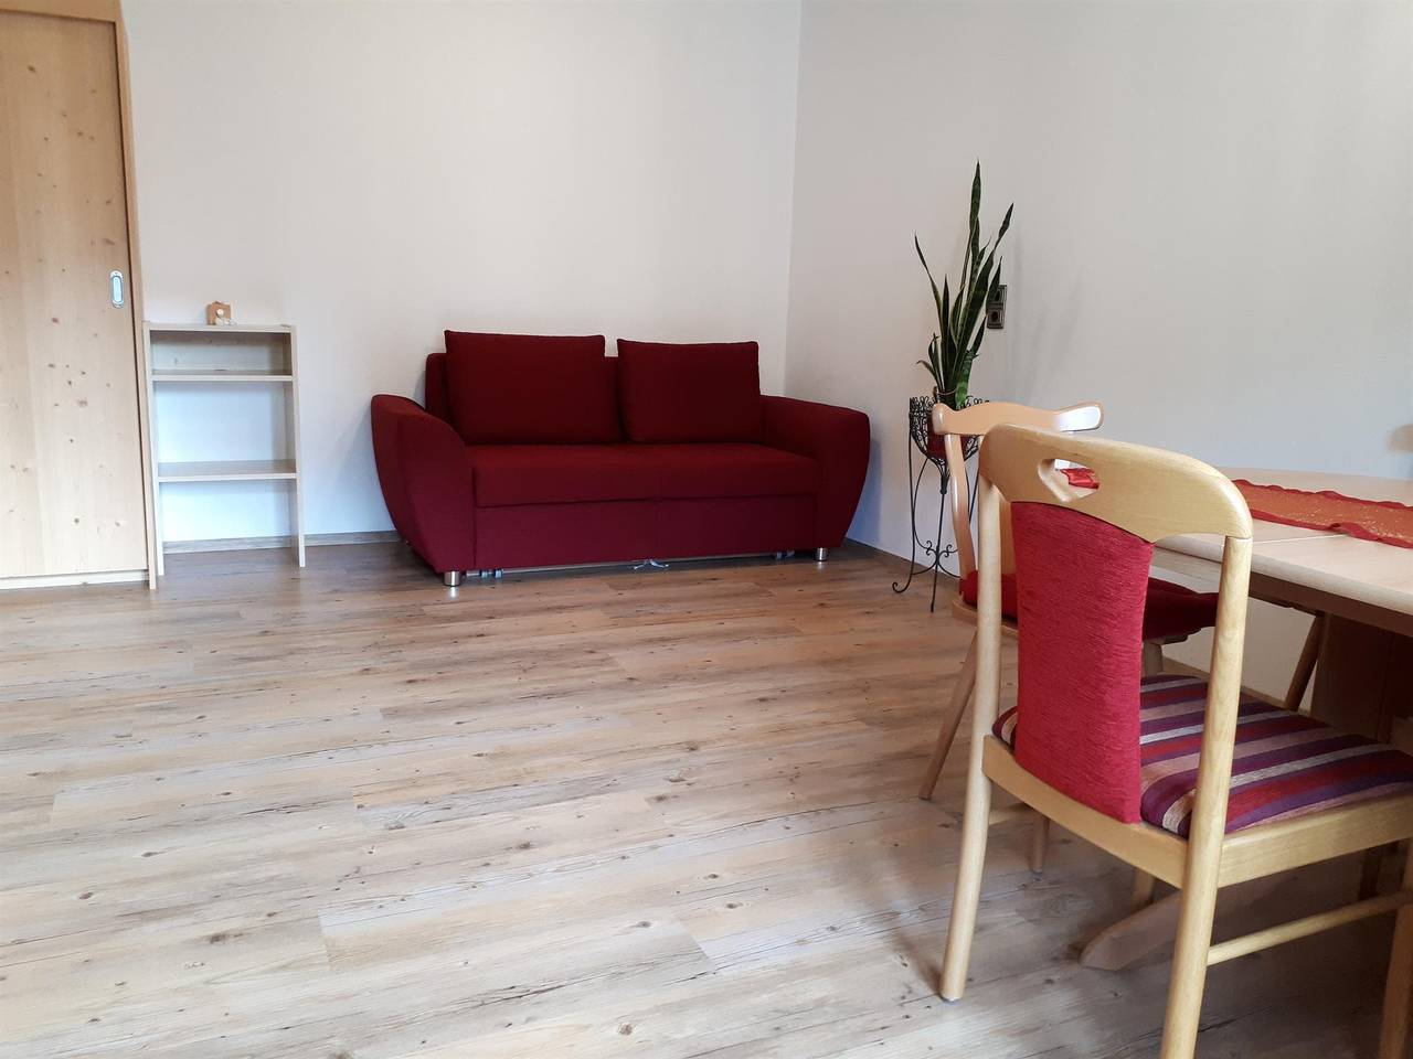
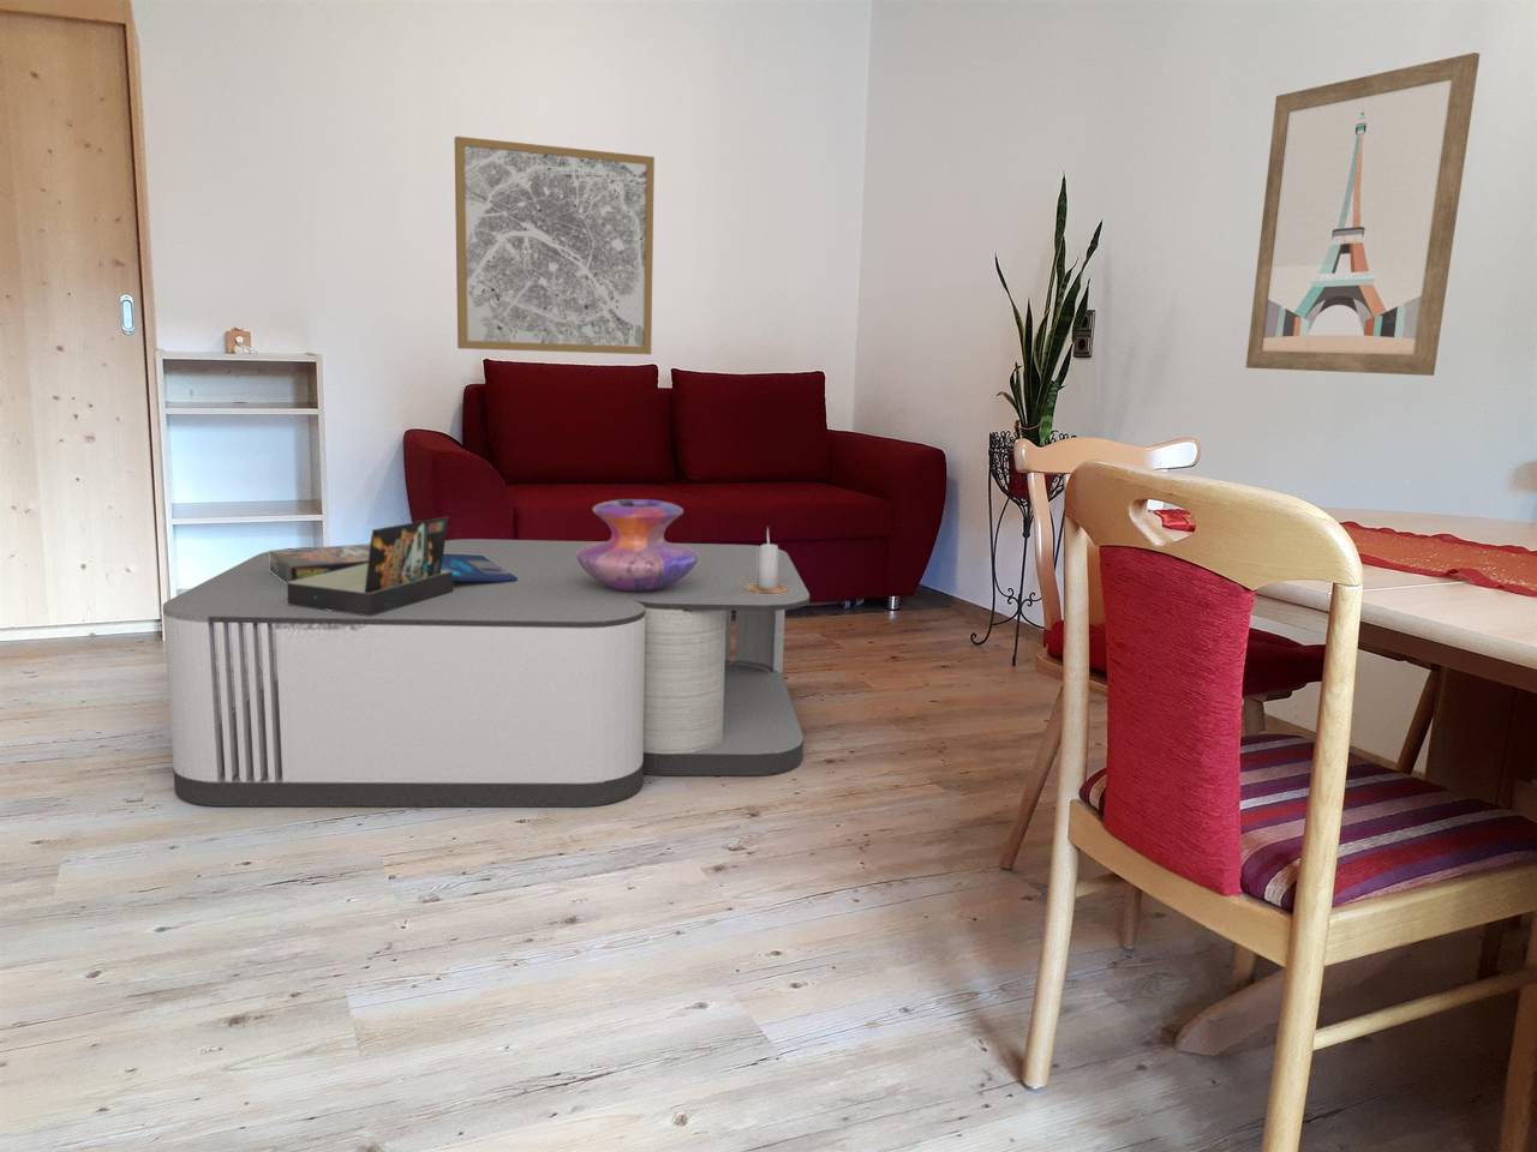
+ coffee table [161,537,811,807]
+ board game [267,515,518,616]
+ wall art [1245,52,1480,376]
+ decorative vase [576,499,697,592]
+ wall art [453,136,656,356]
+ candle [746,525,789,594]
